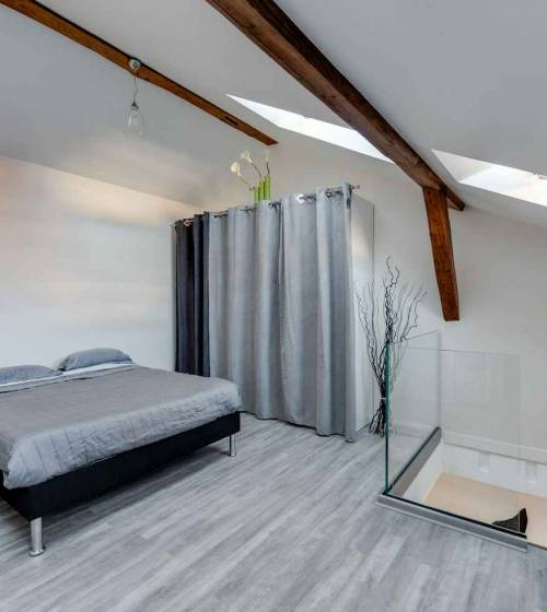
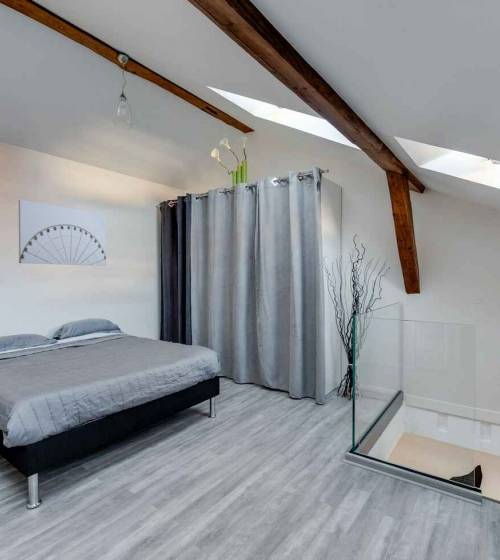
+ wall art [18,199,107,267]
